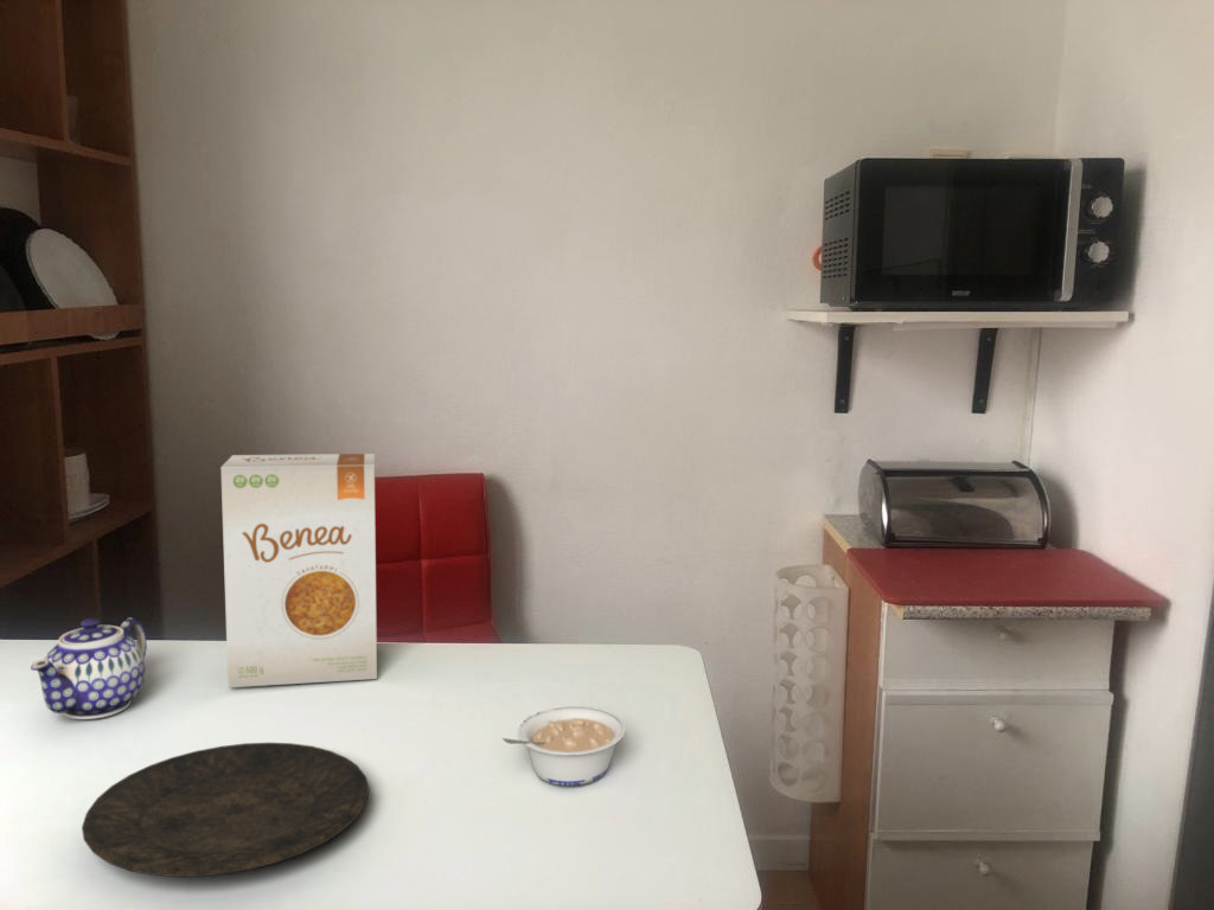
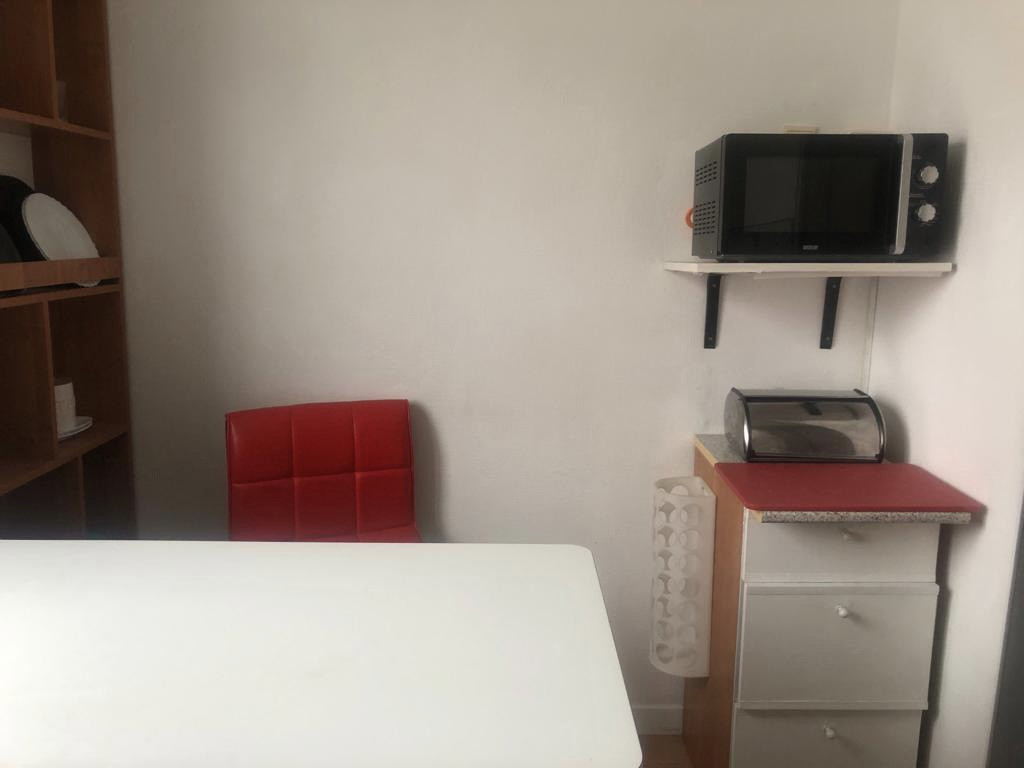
- teapot [30,616,148,720]
- plate [81,742,371,878]
- food box [219,453,378,688]
- legume [501,705,626,787]
